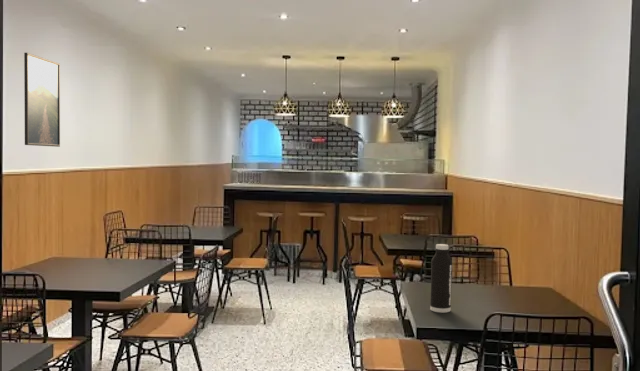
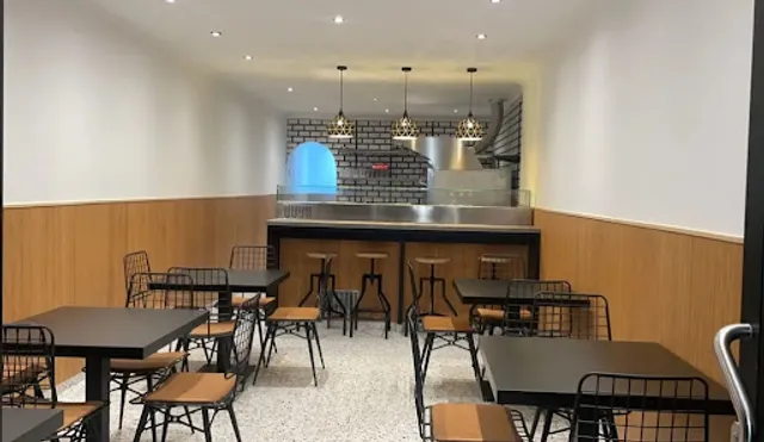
- water bottle [429,243,453,314]
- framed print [23,52,61,148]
